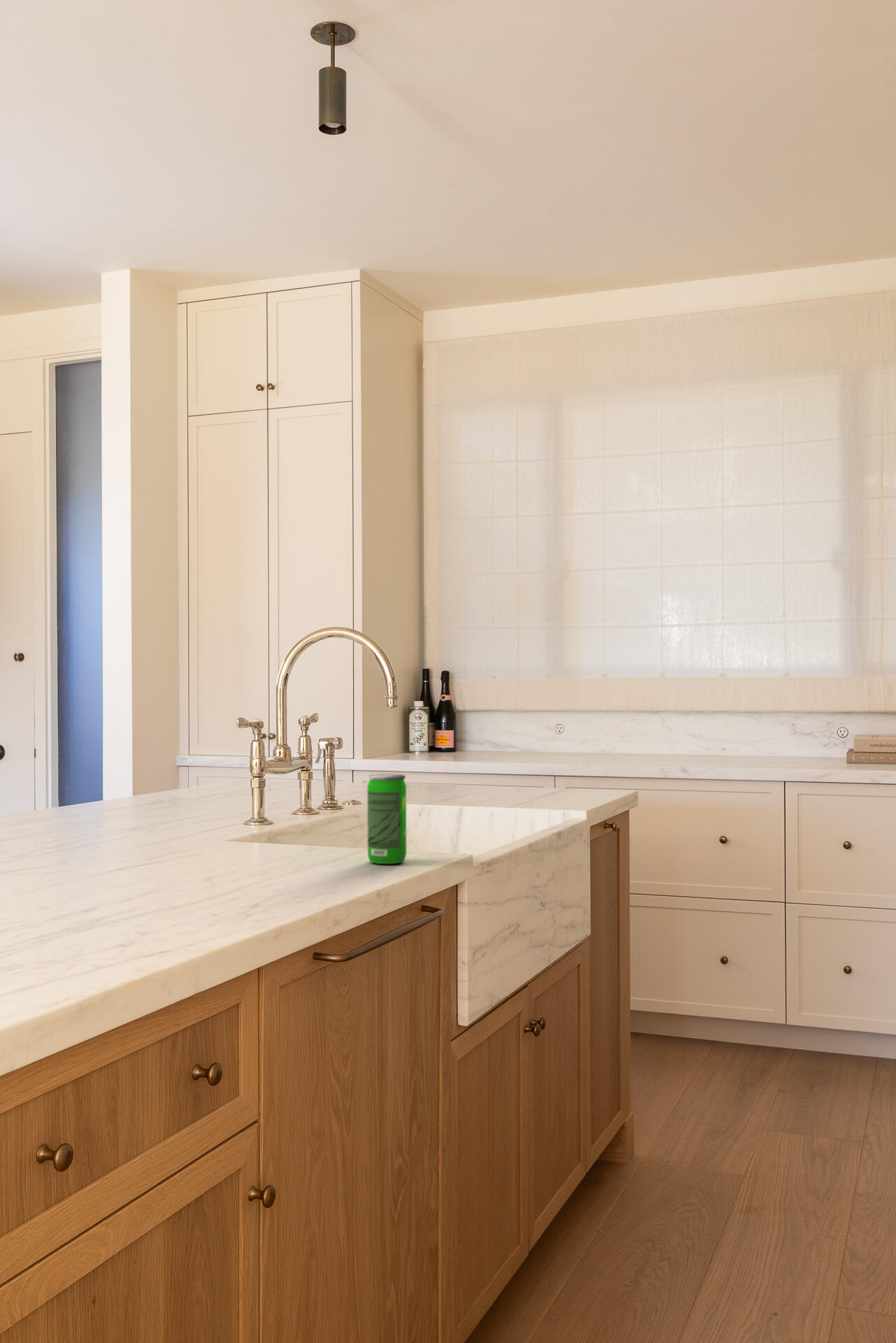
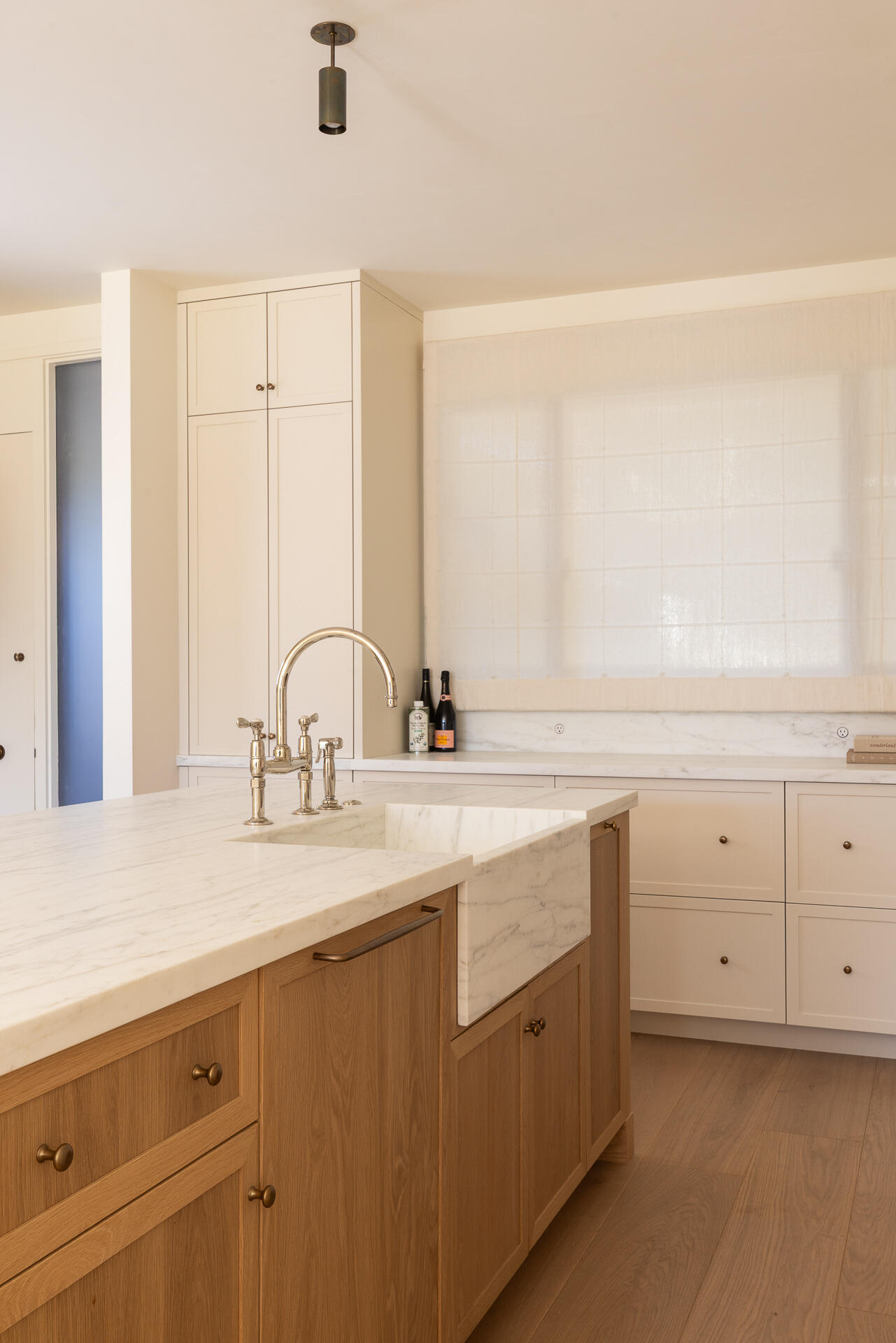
- beverage can [367,773,407,865]
